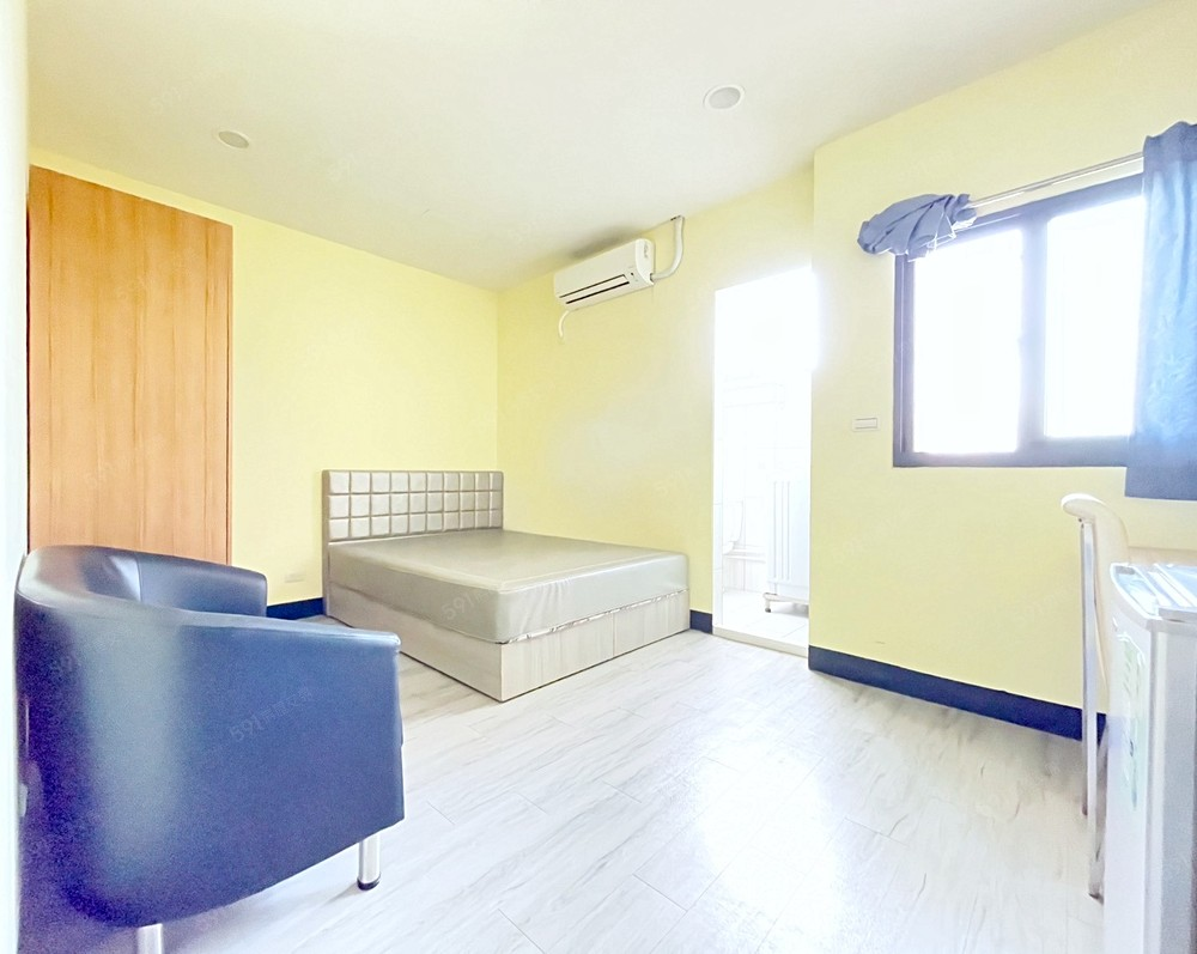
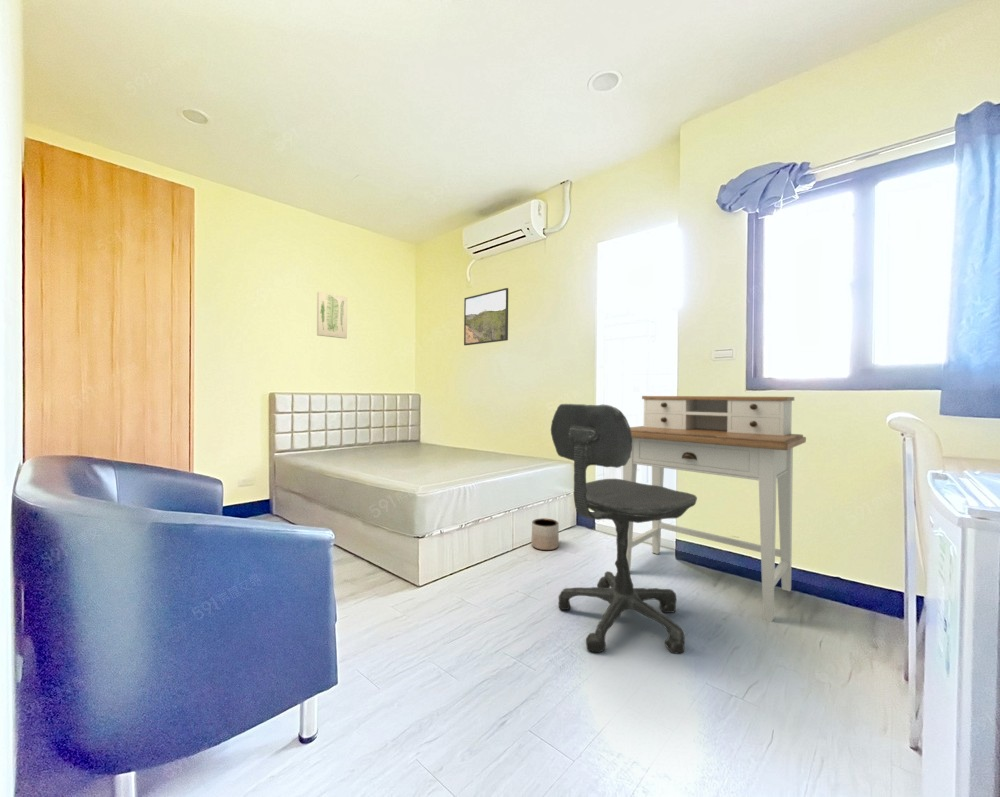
+ desk [622,395,807,623]
+ planter [531,517,560,551]
+ wall art [316,291,348,340]
+ office chair [550,403,698,654]
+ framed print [463,287,509,346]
